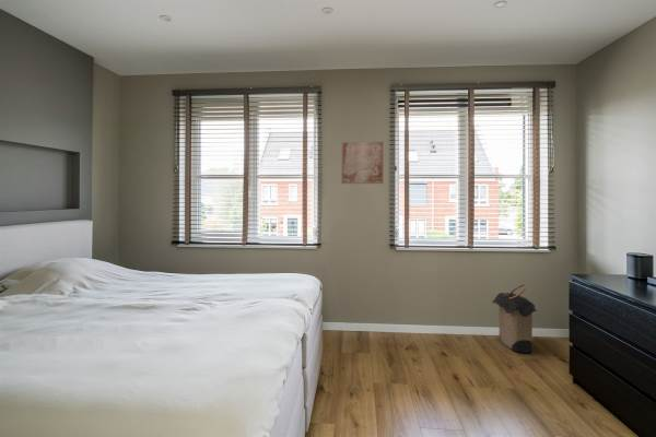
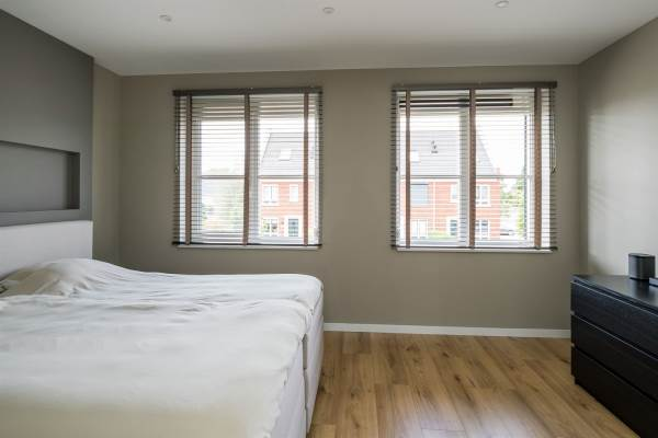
- wall art [341,141,385,185]
- laundry hamper [492,283,538,354]
